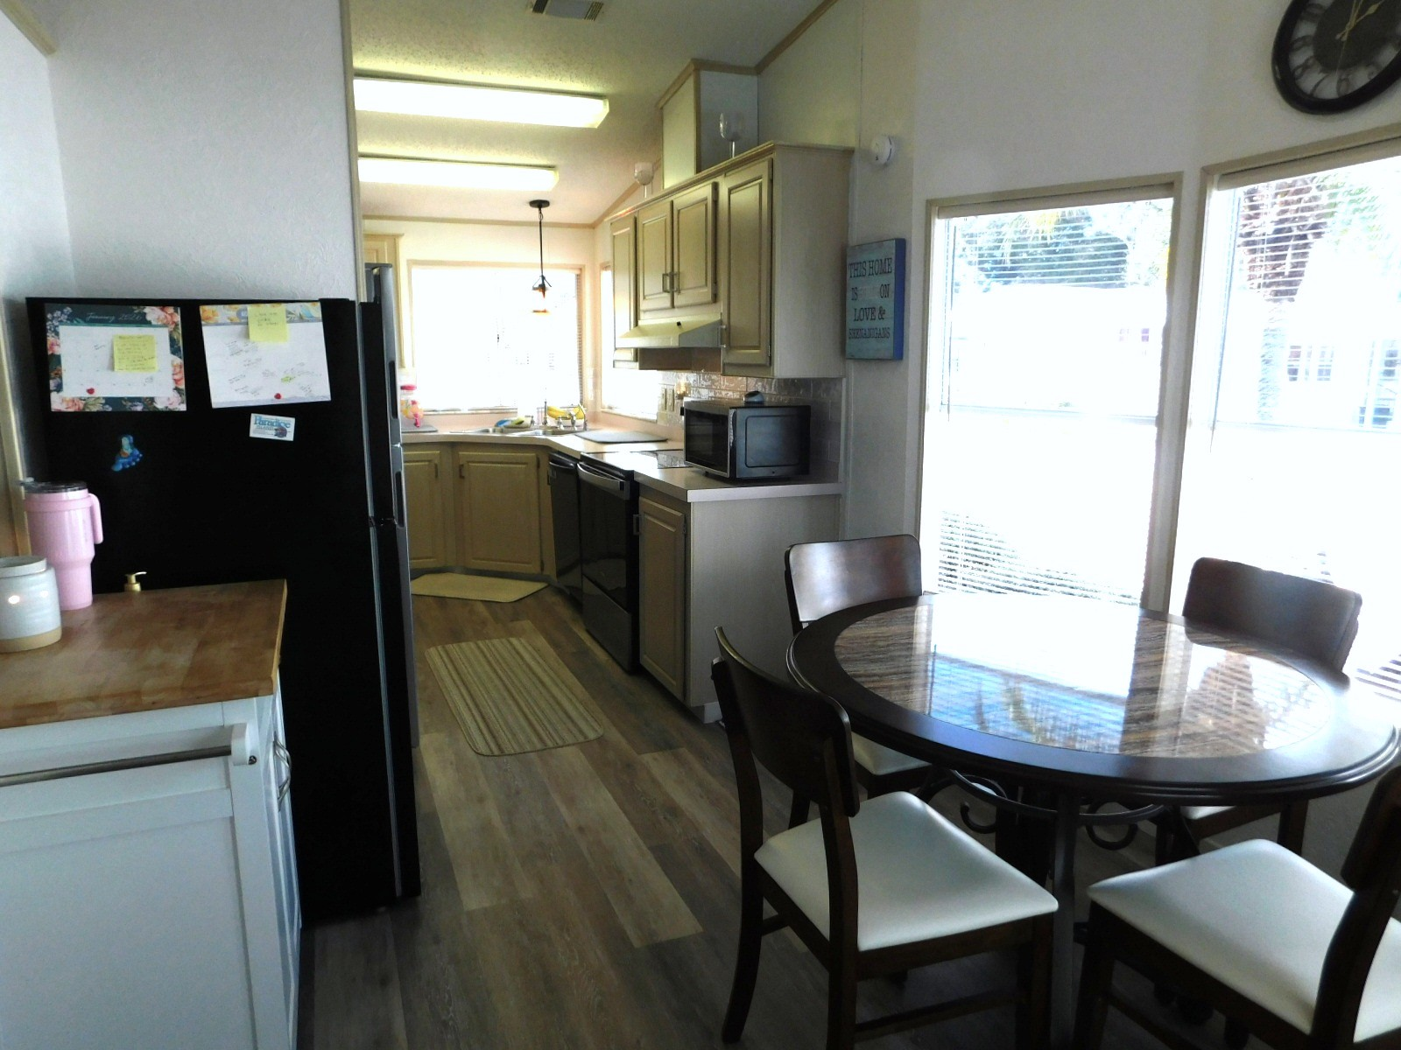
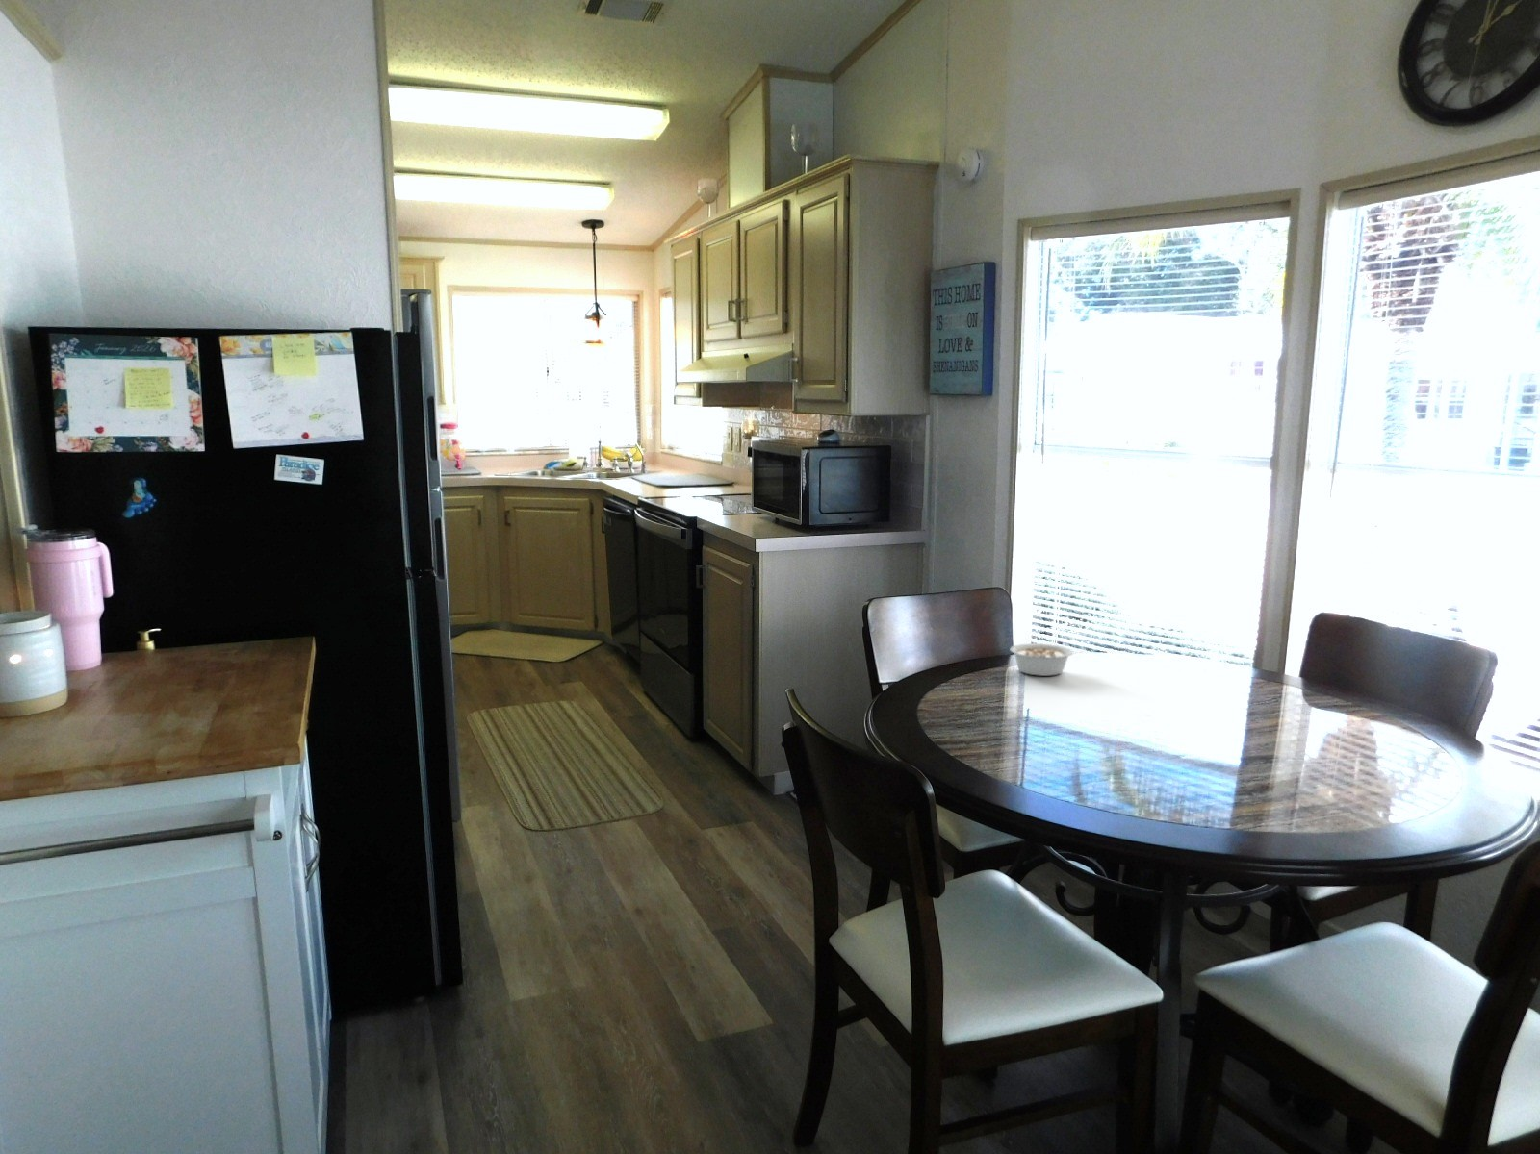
+ legume [1009,642,1085,678]
